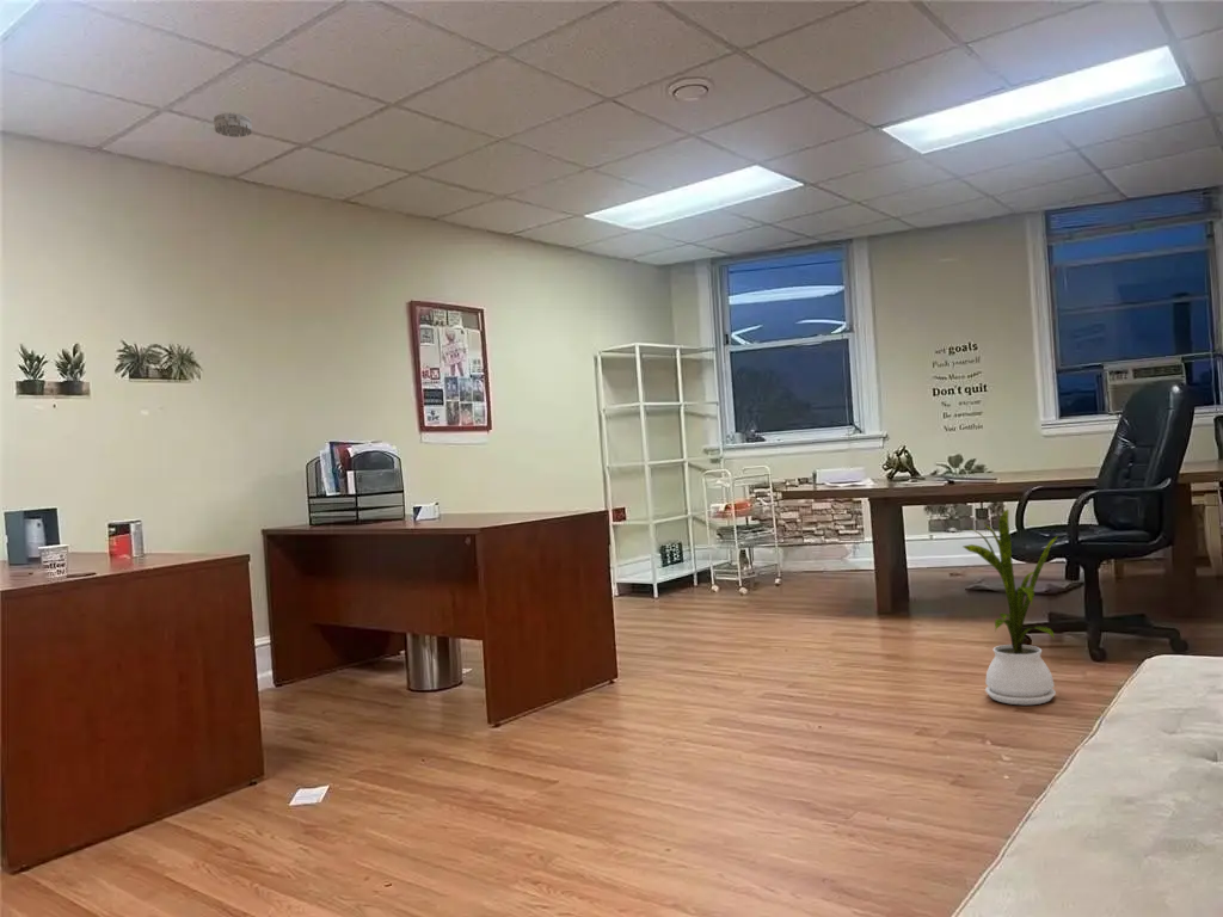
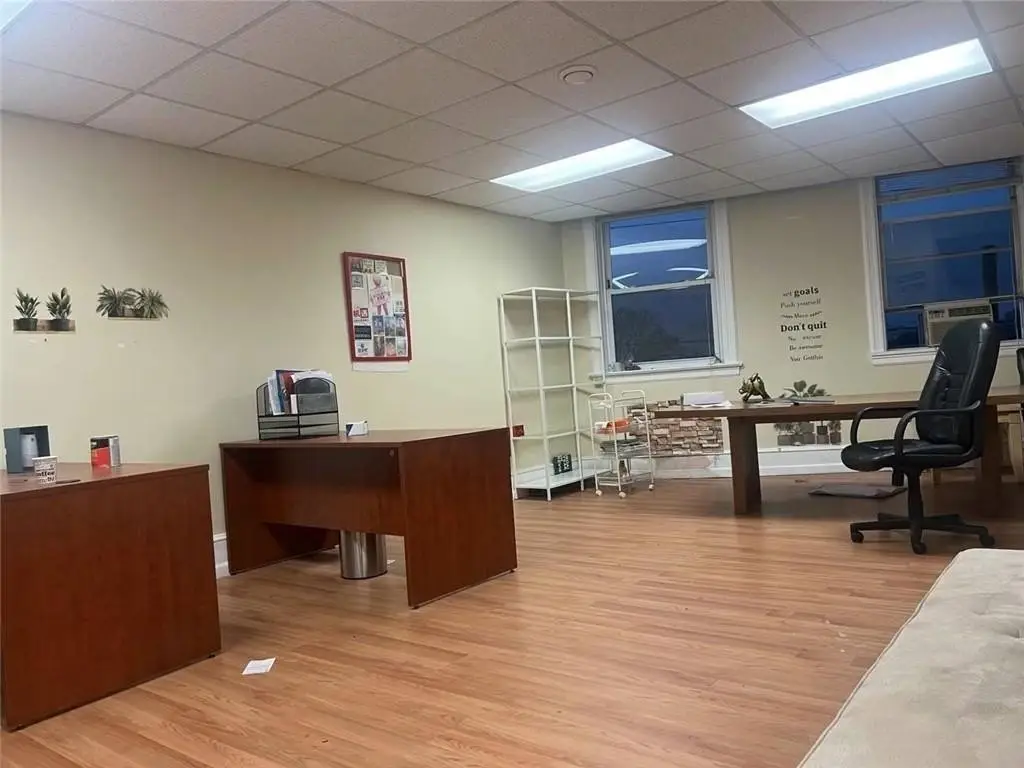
- smoke detector [213,111,253,139]
- house plant [963,509,1062,706]
